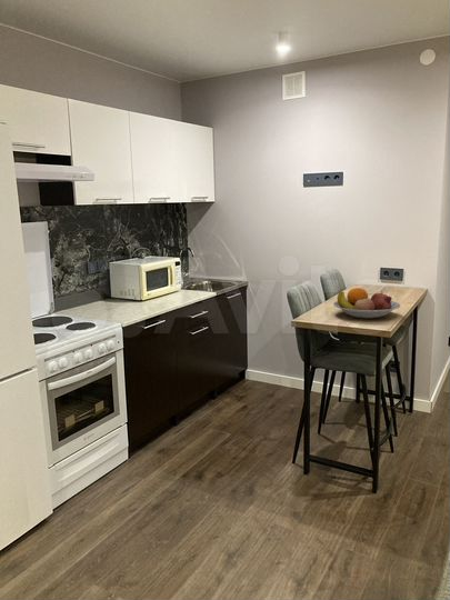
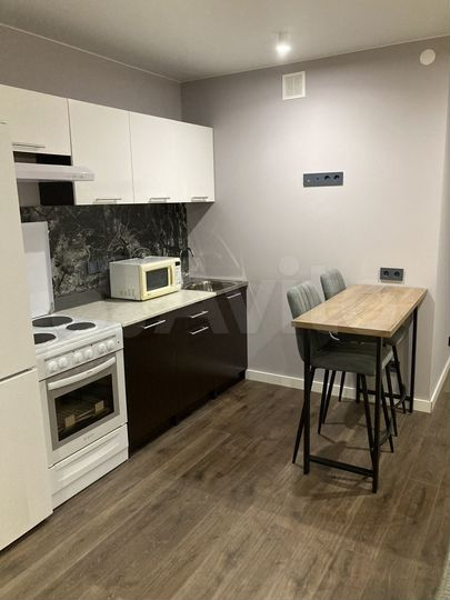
- fruit bowl [332,287,401,320]
